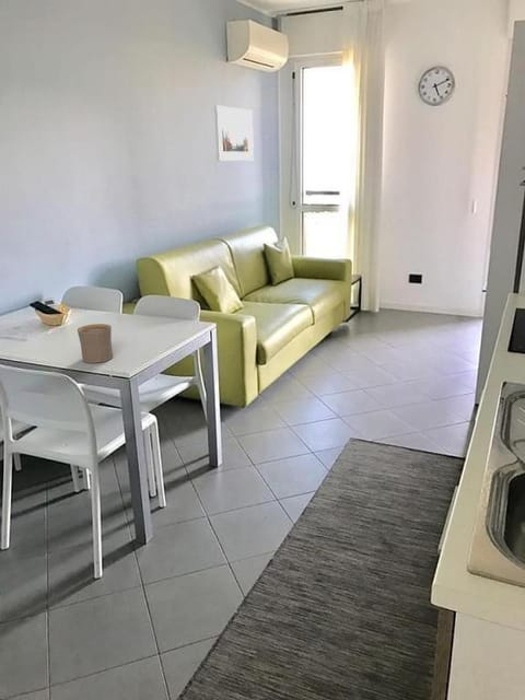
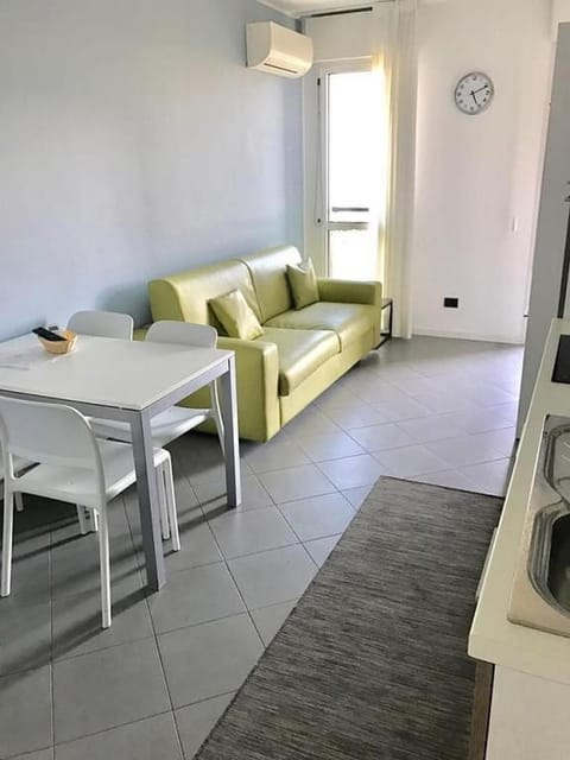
- cup [77,323,114,364]
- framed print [213,104,255,162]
